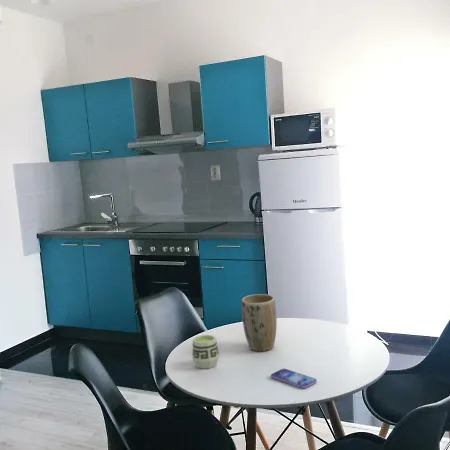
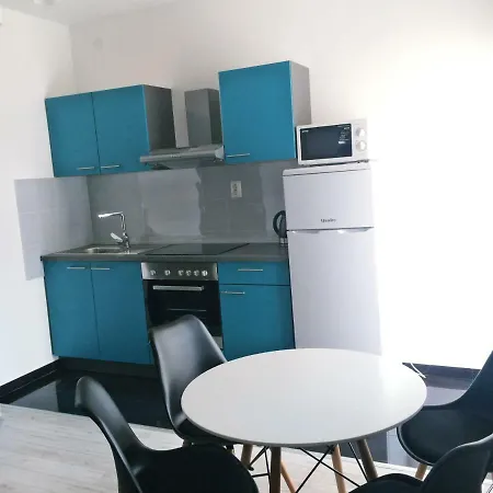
- cup [191,334,220,370]
- smartphone [270,368,318,389]
- plant pot [241,293,278,352]
